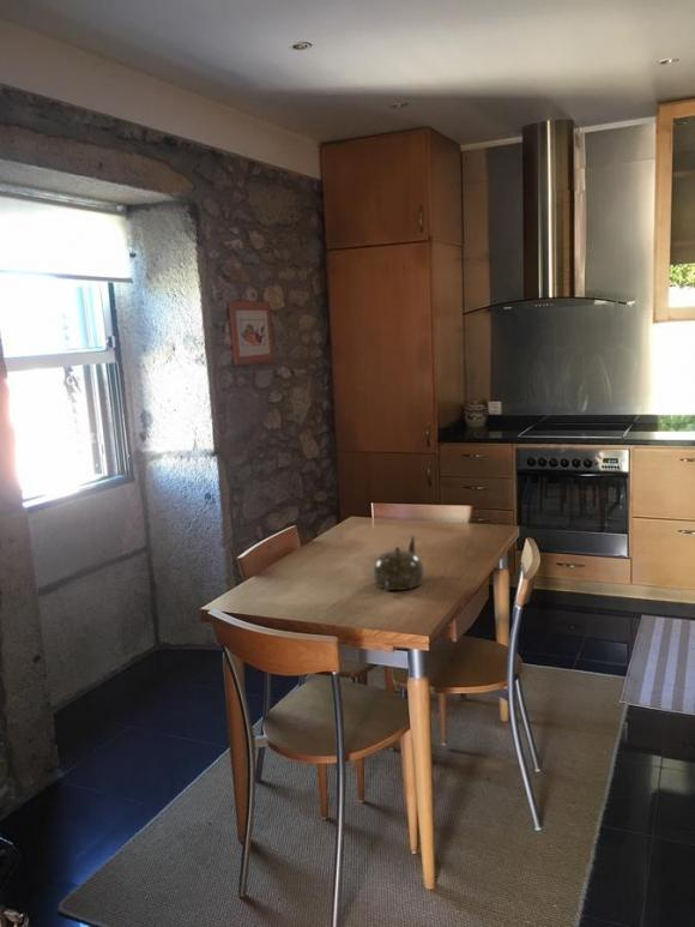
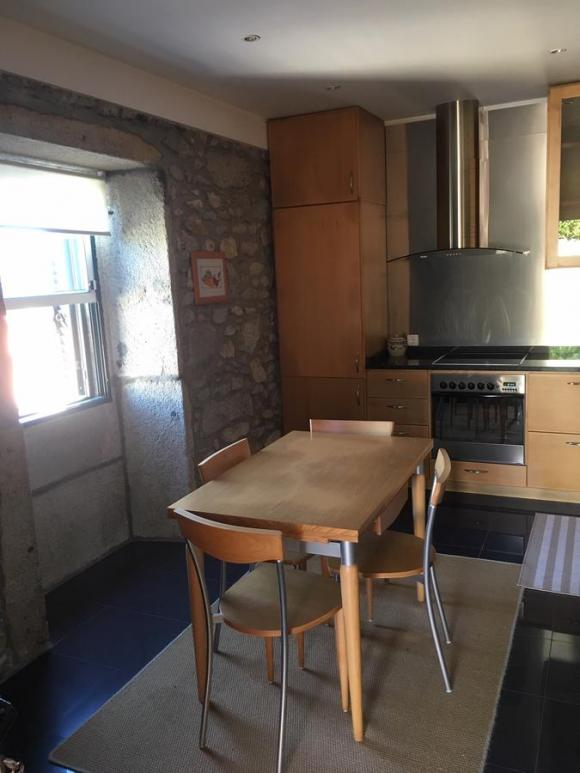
- teapot [371,534,425,592]
